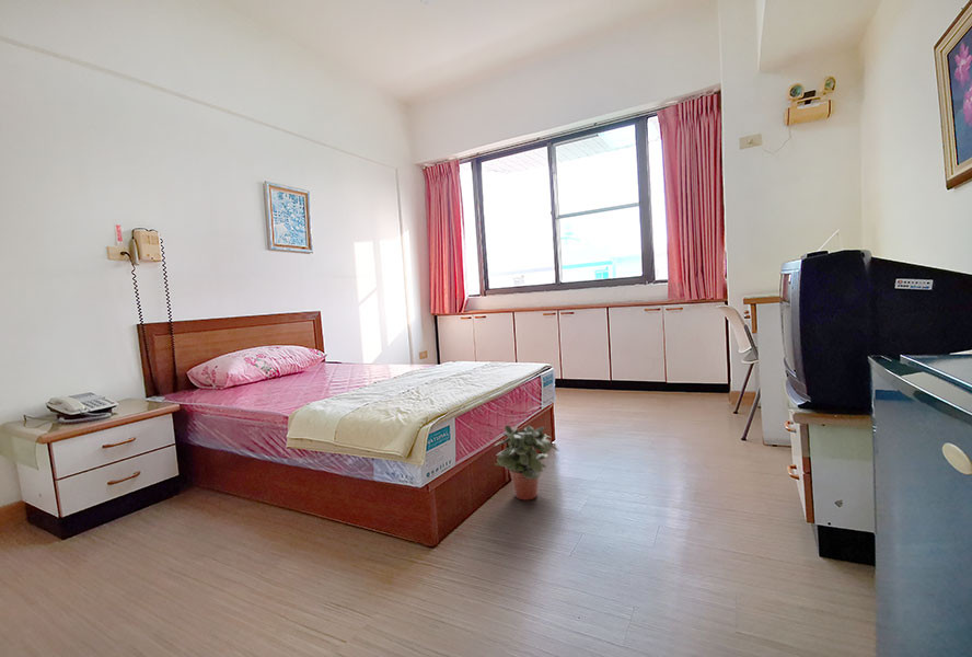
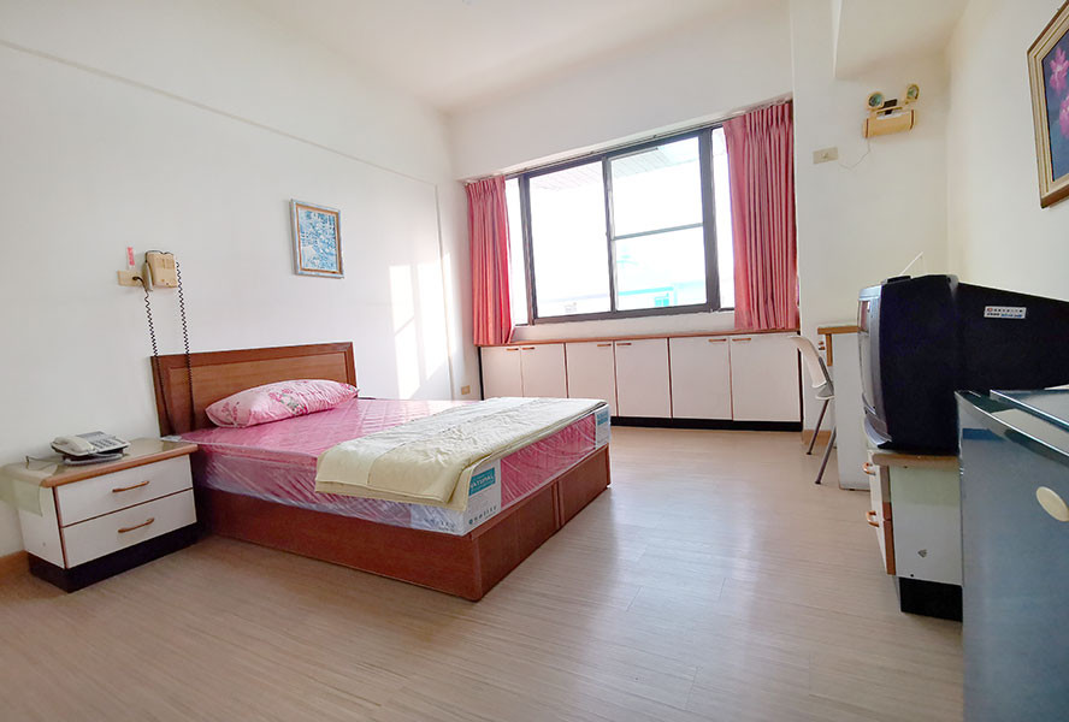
- potted plant [494,424,559,502]
